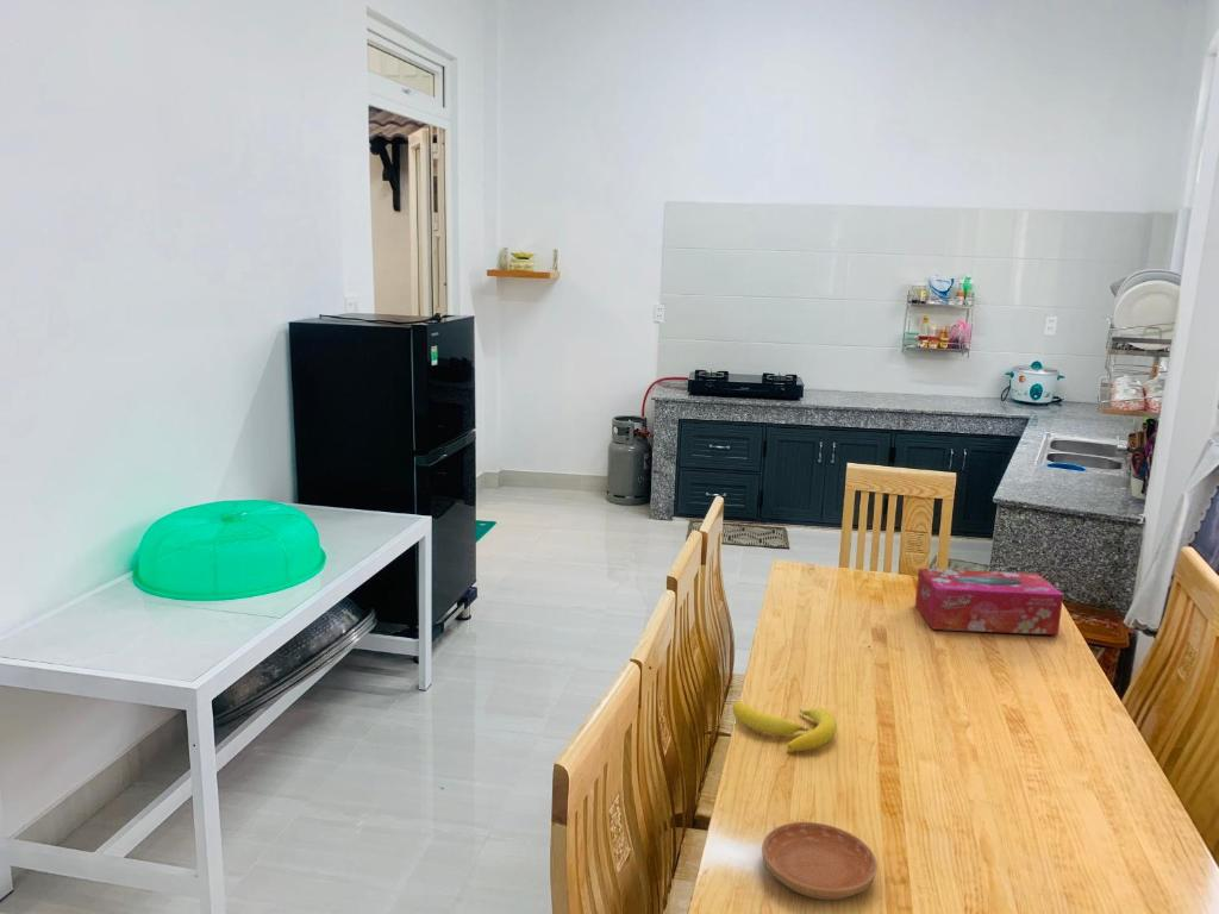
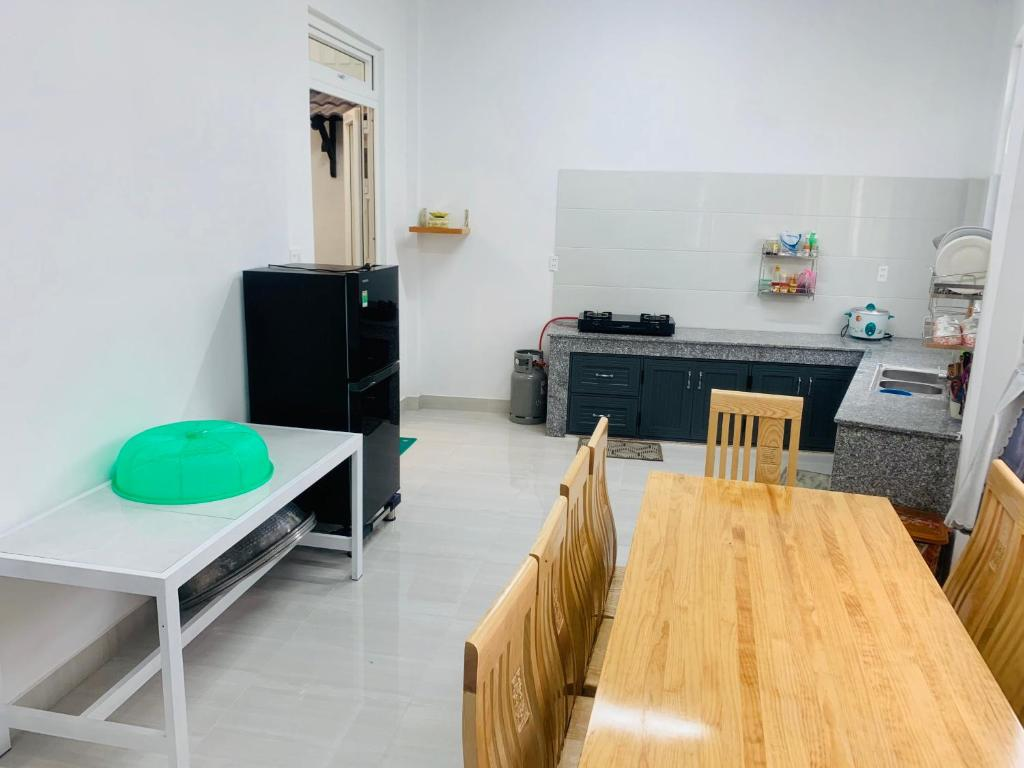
- saucer [761,821,879,901]
- banana [731,700,838,751]
- tissue box [914,568,1064,636]
